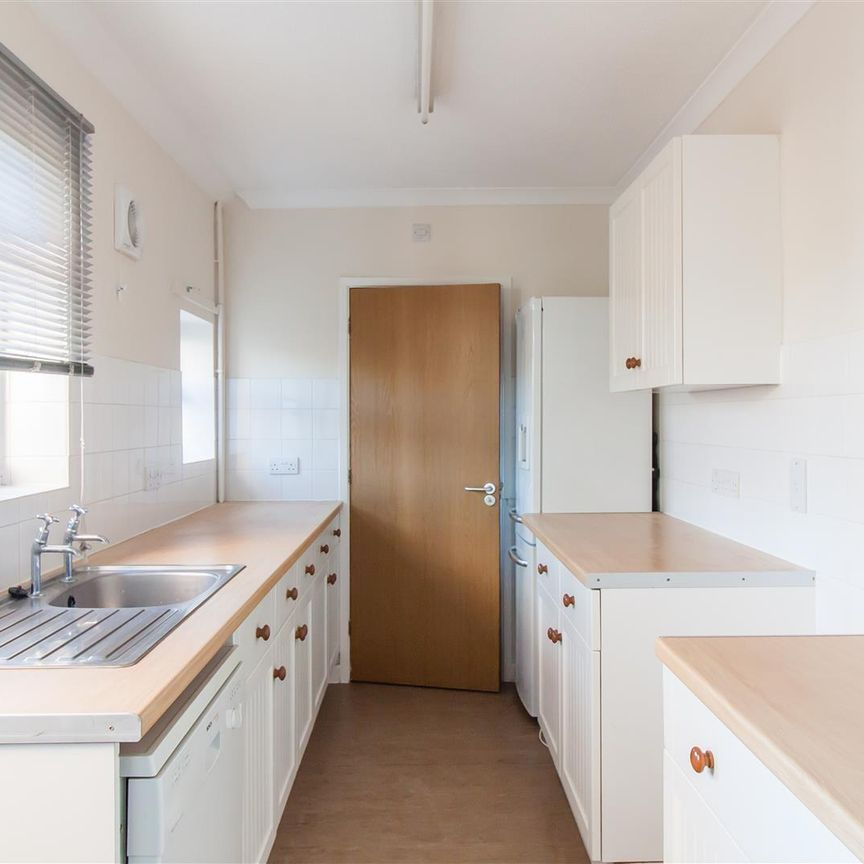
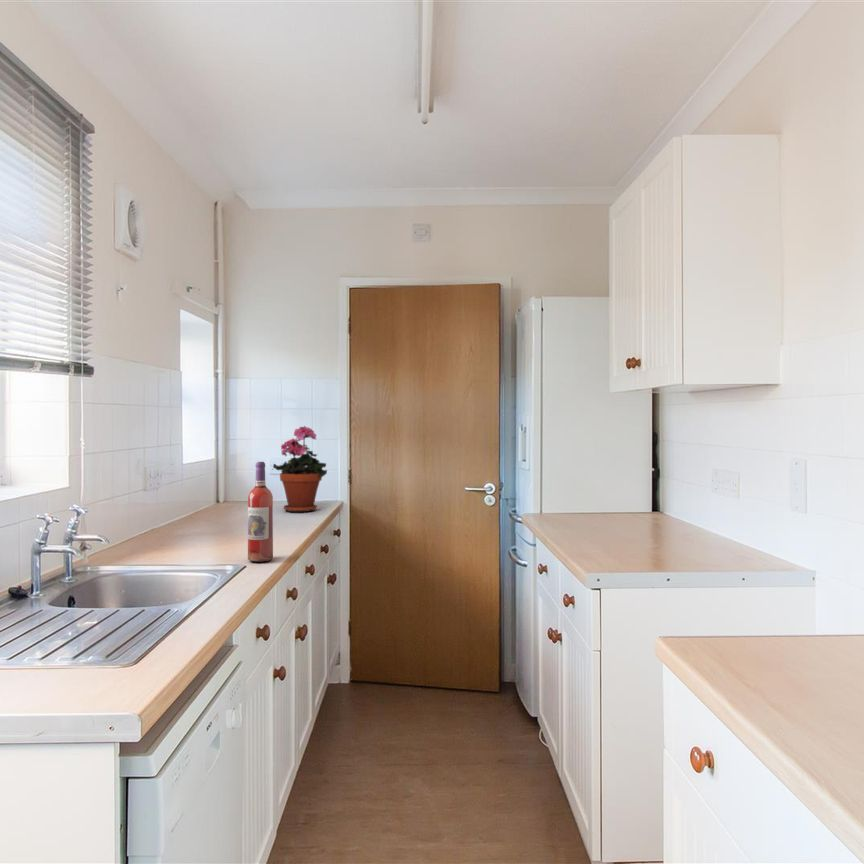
+ wine bottle [247,461,274,563]
+ potted plant [272,425,328,513]
